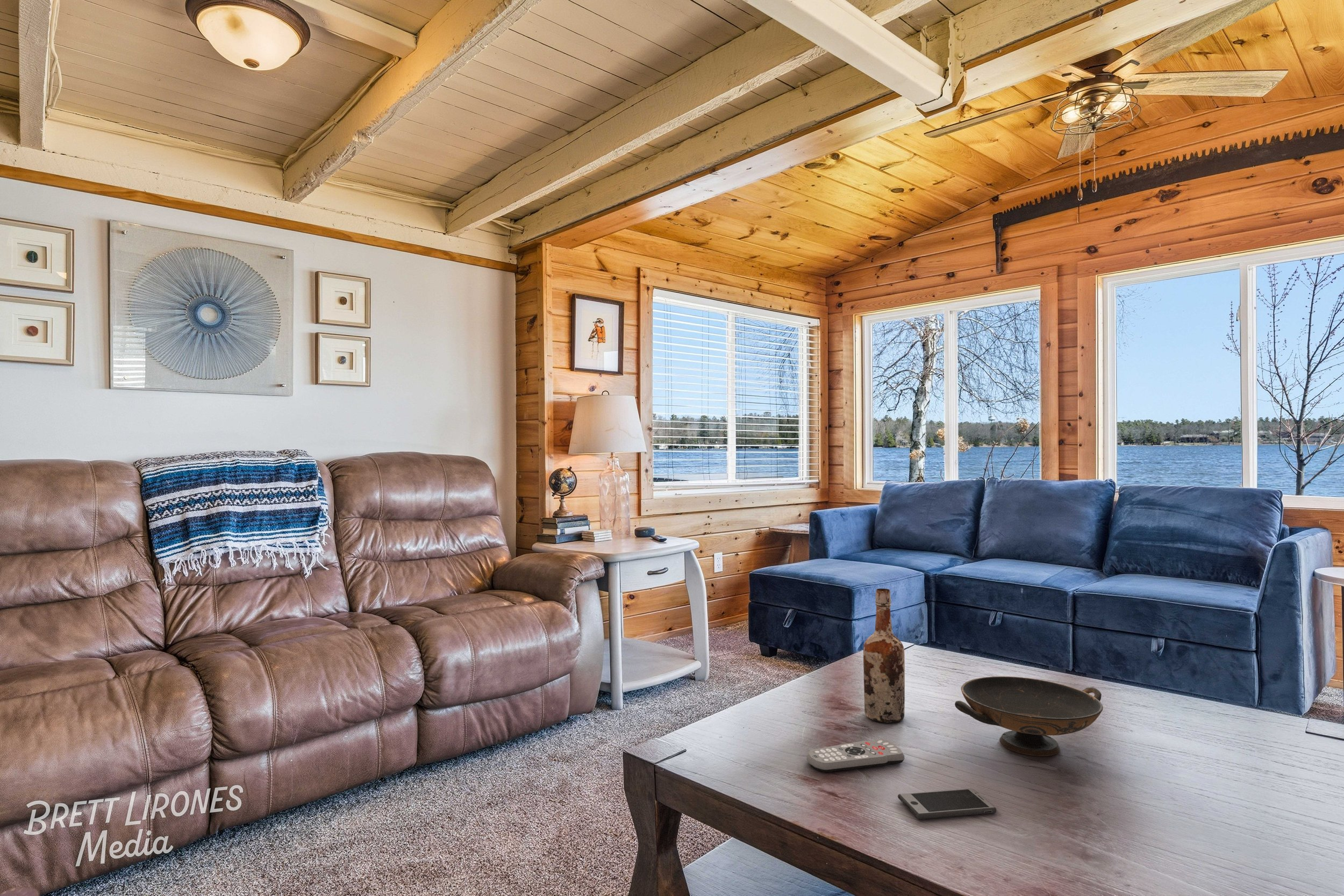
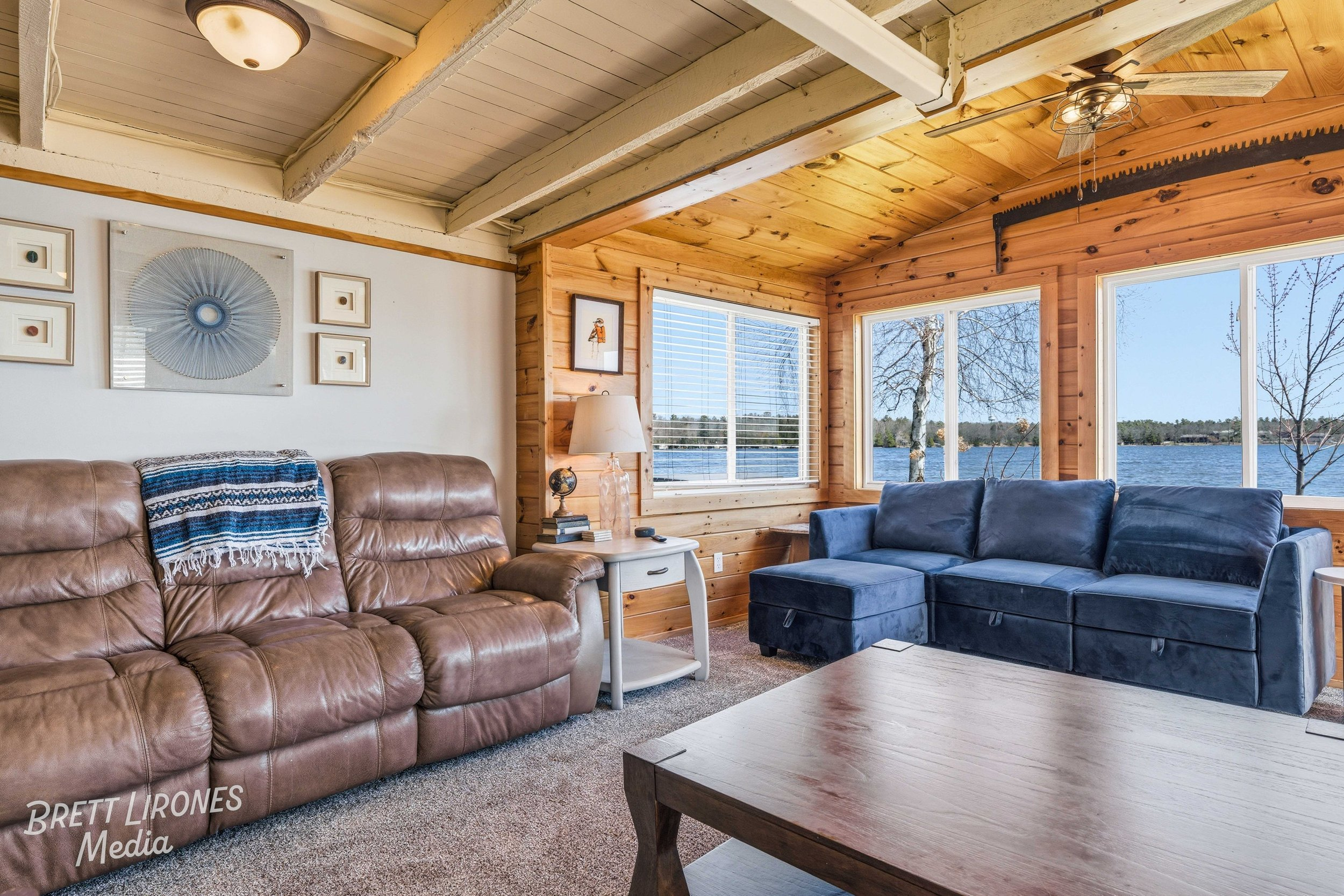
- remote control [806,739,905,772]
- smartphone [897,788,997,820]
- wine bottle [863,588,905,723]
- decorative bowl [954,676,1104,757]
